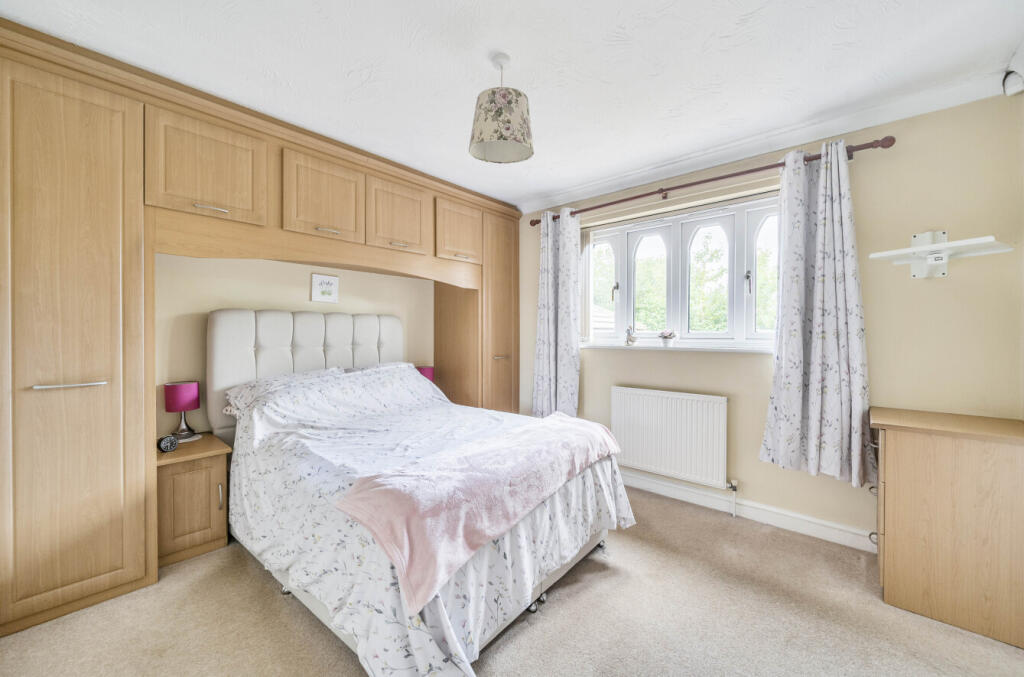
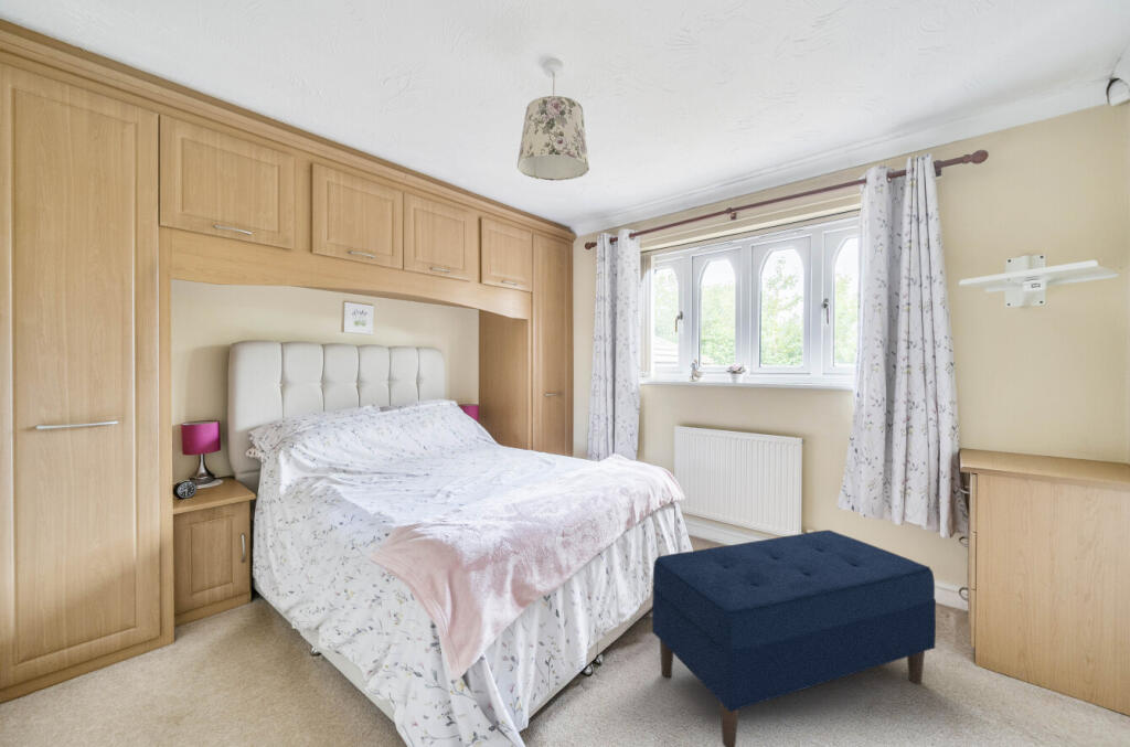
+ bench [651,529,937,747]
